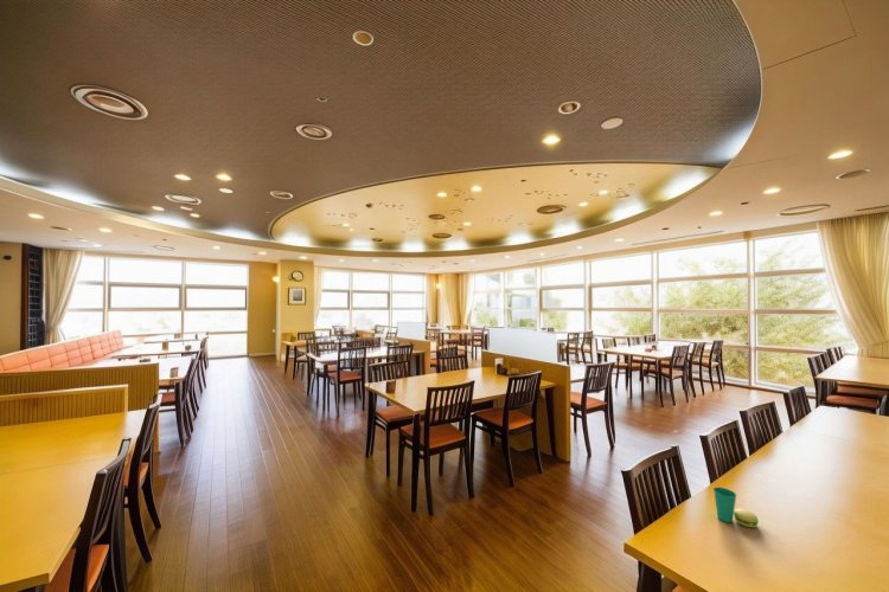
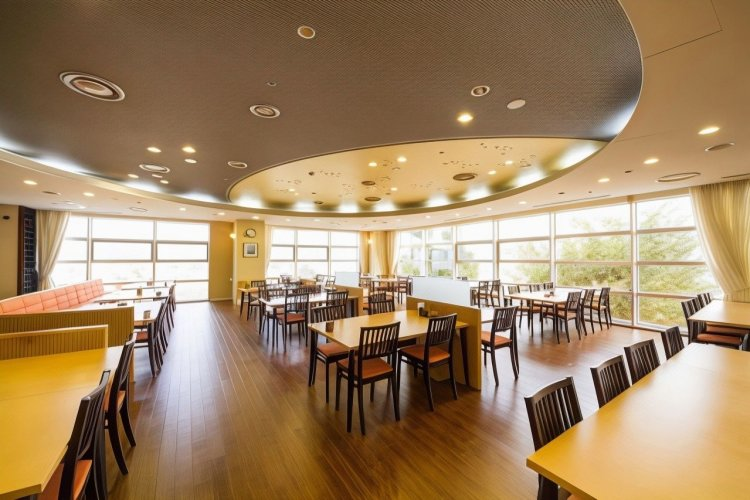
- cup [712,485,760,529]
